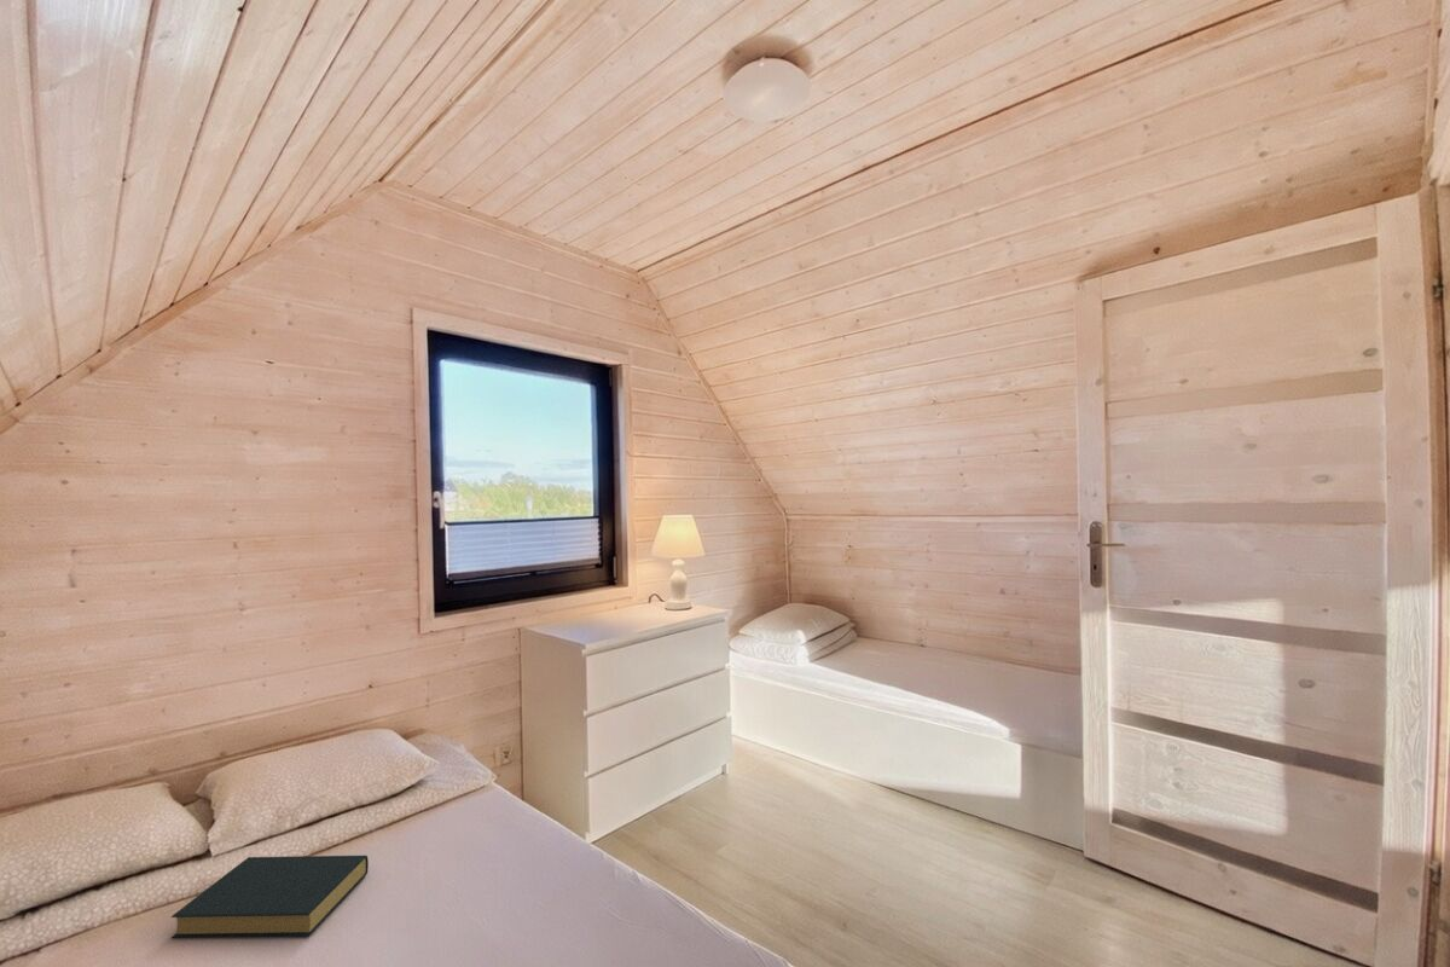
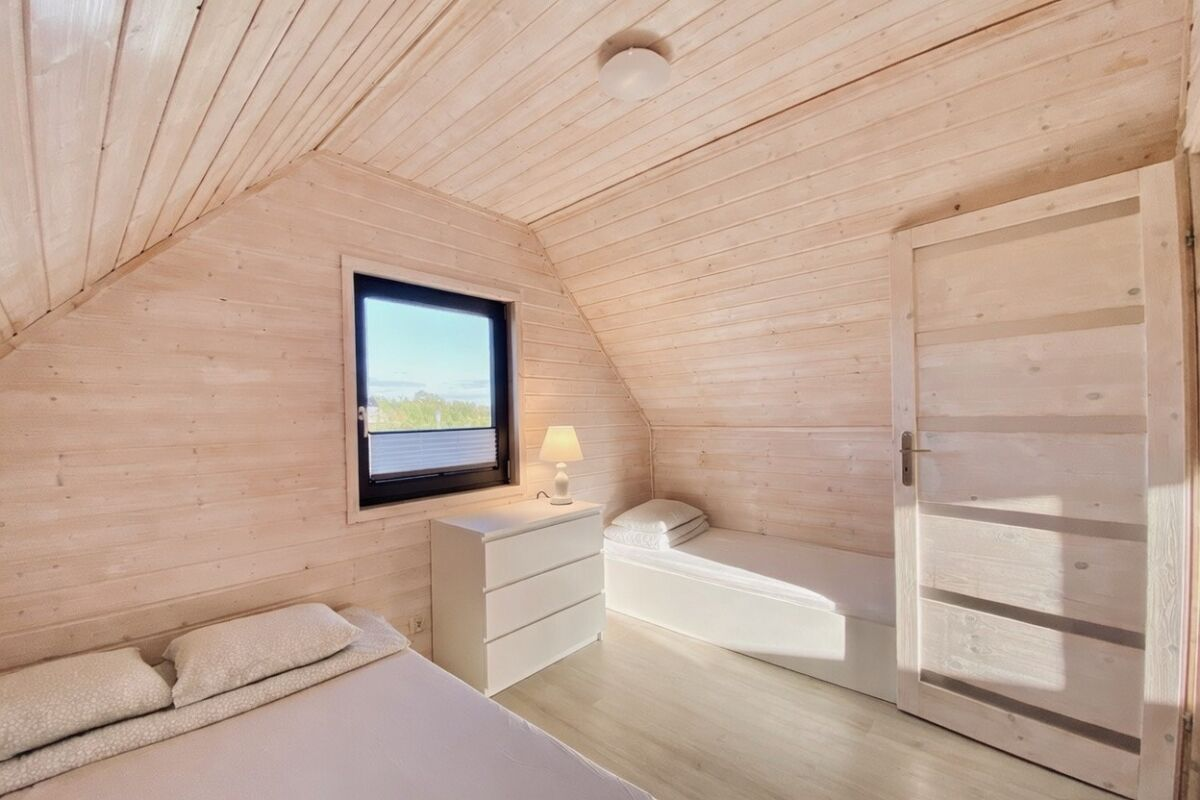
- hardback book [170,855,370,939]
